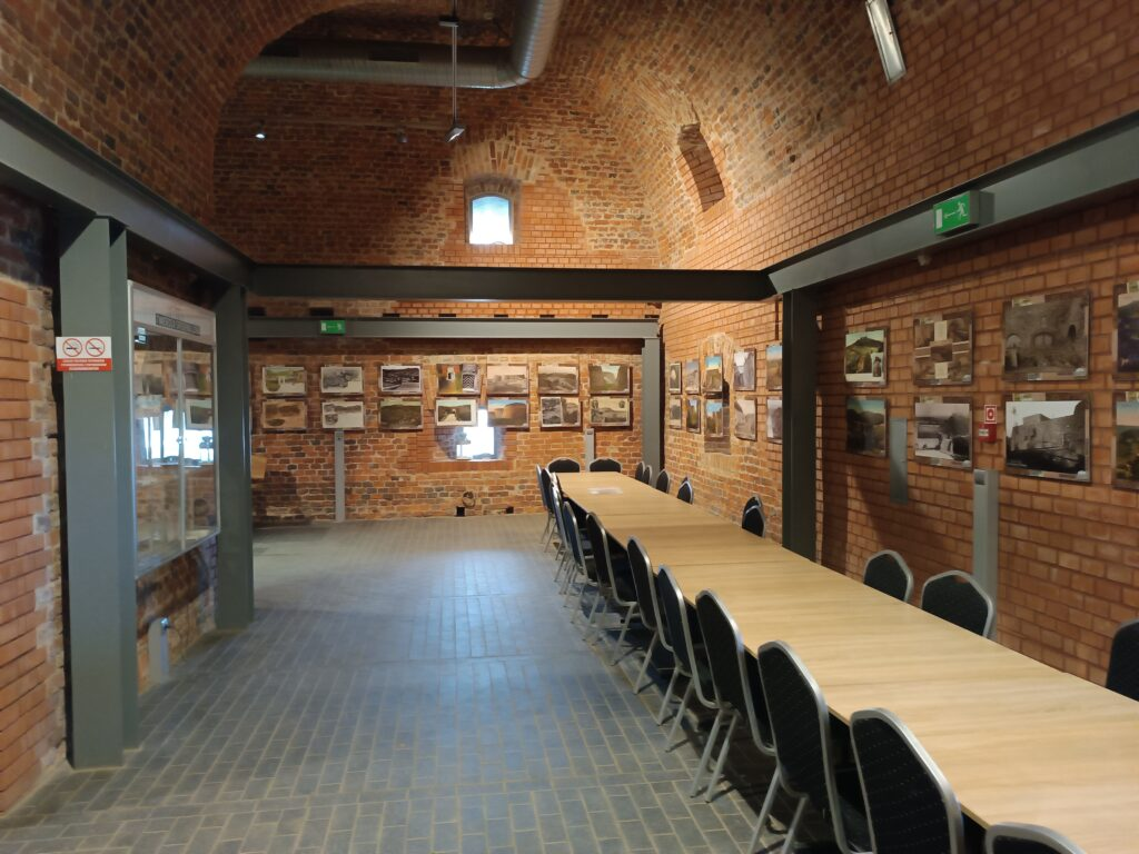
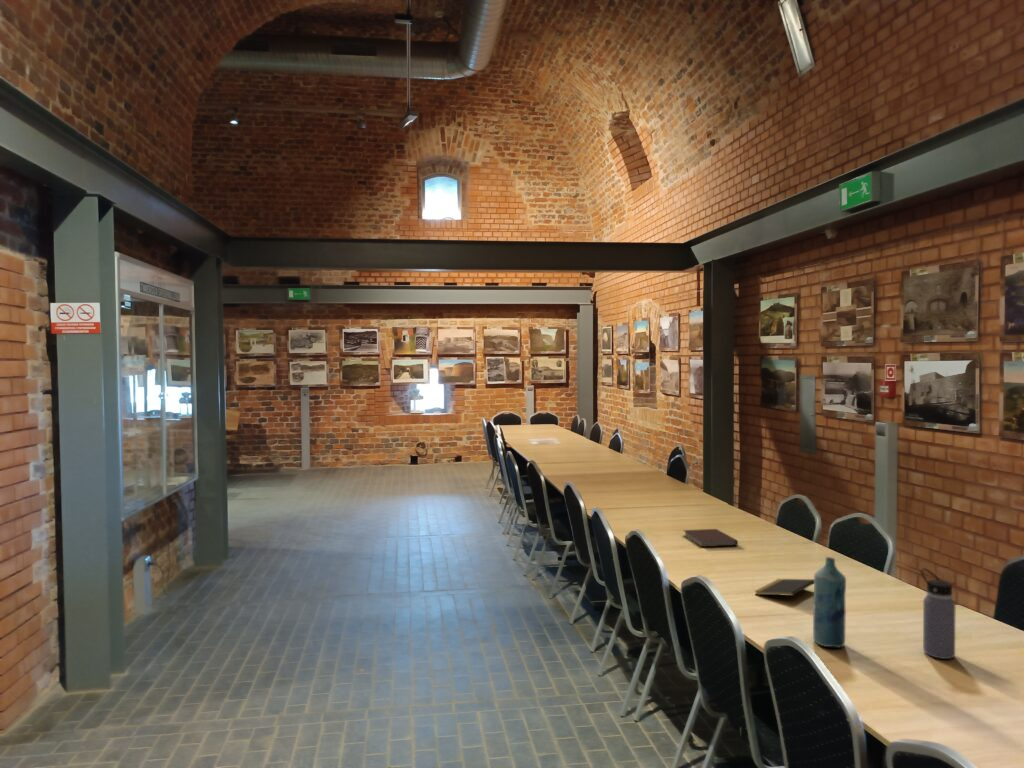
+ notebook [682,528,739,548]
+ water bottle [920,567,956,660]
+ bottle [812,556,847,649]
+ notepad [754,578,814,597]
